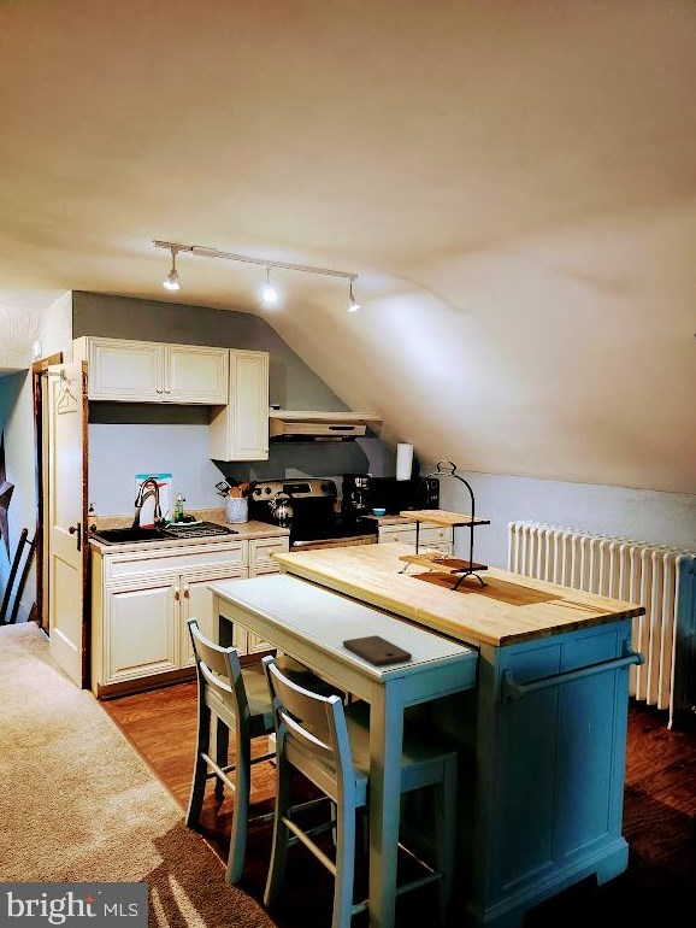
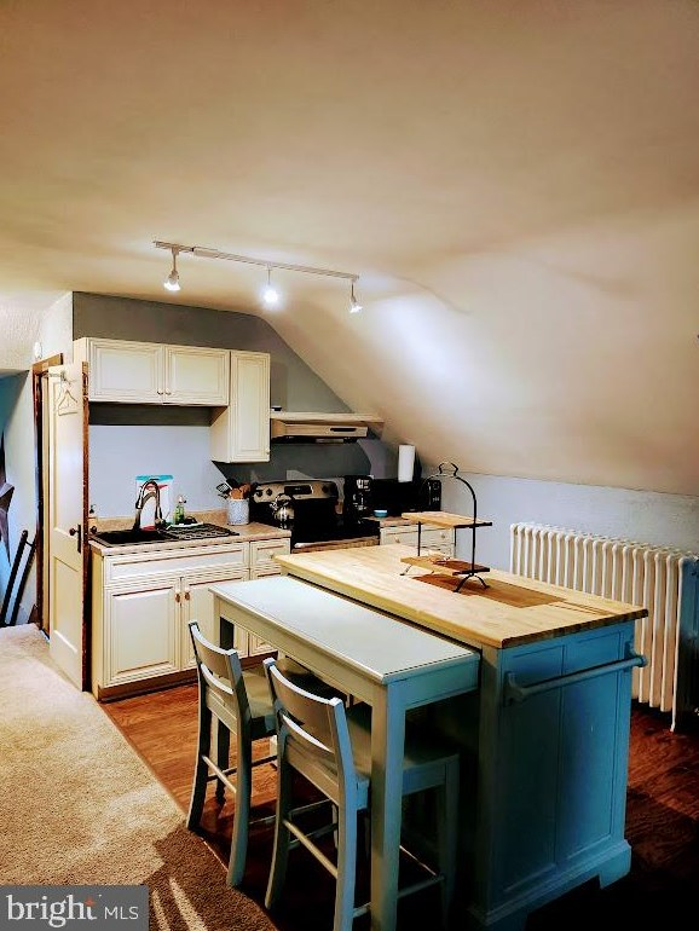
- cutting board [342,634,413,666]
